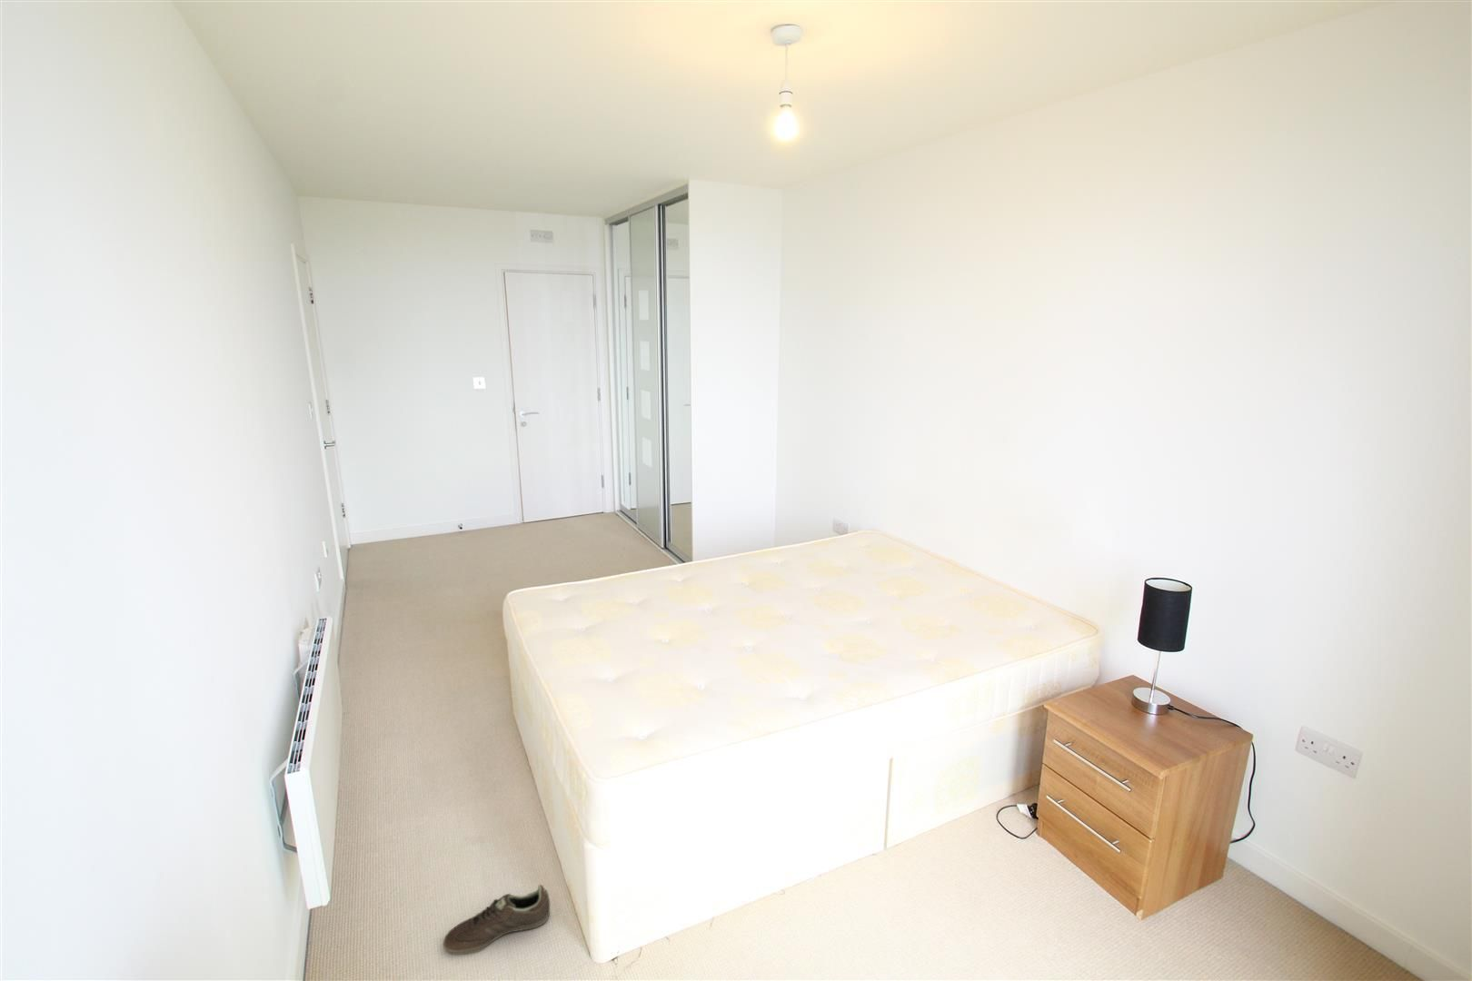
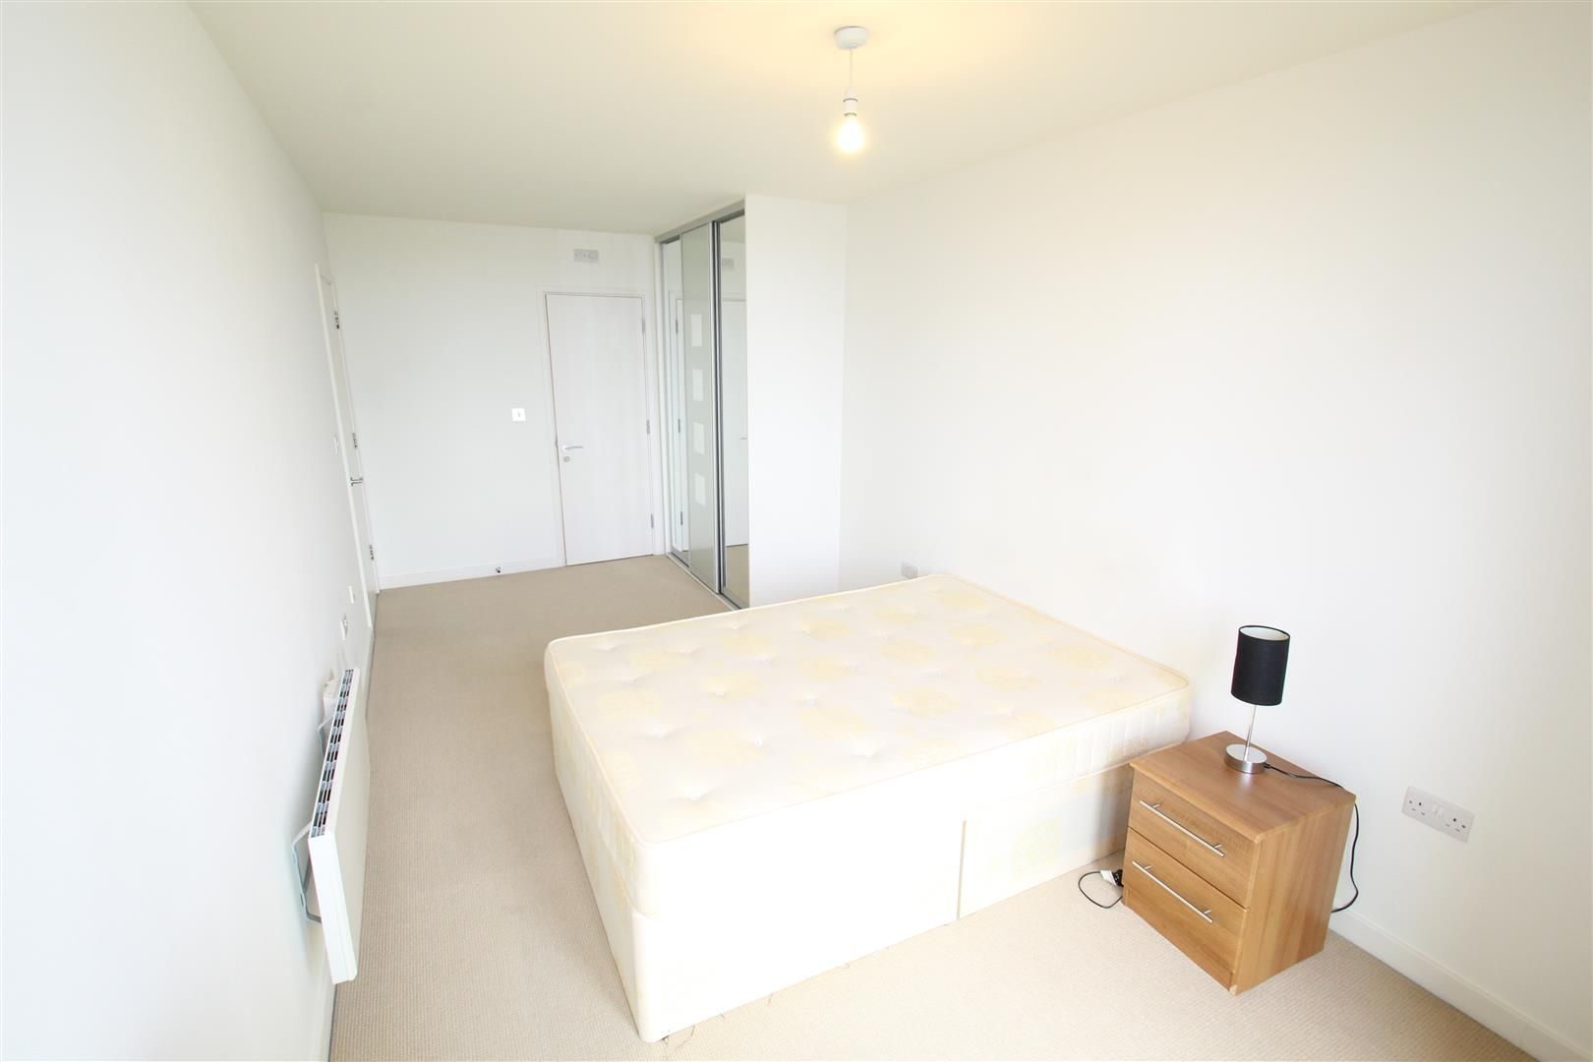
- sneaker [442,884,551,956]
